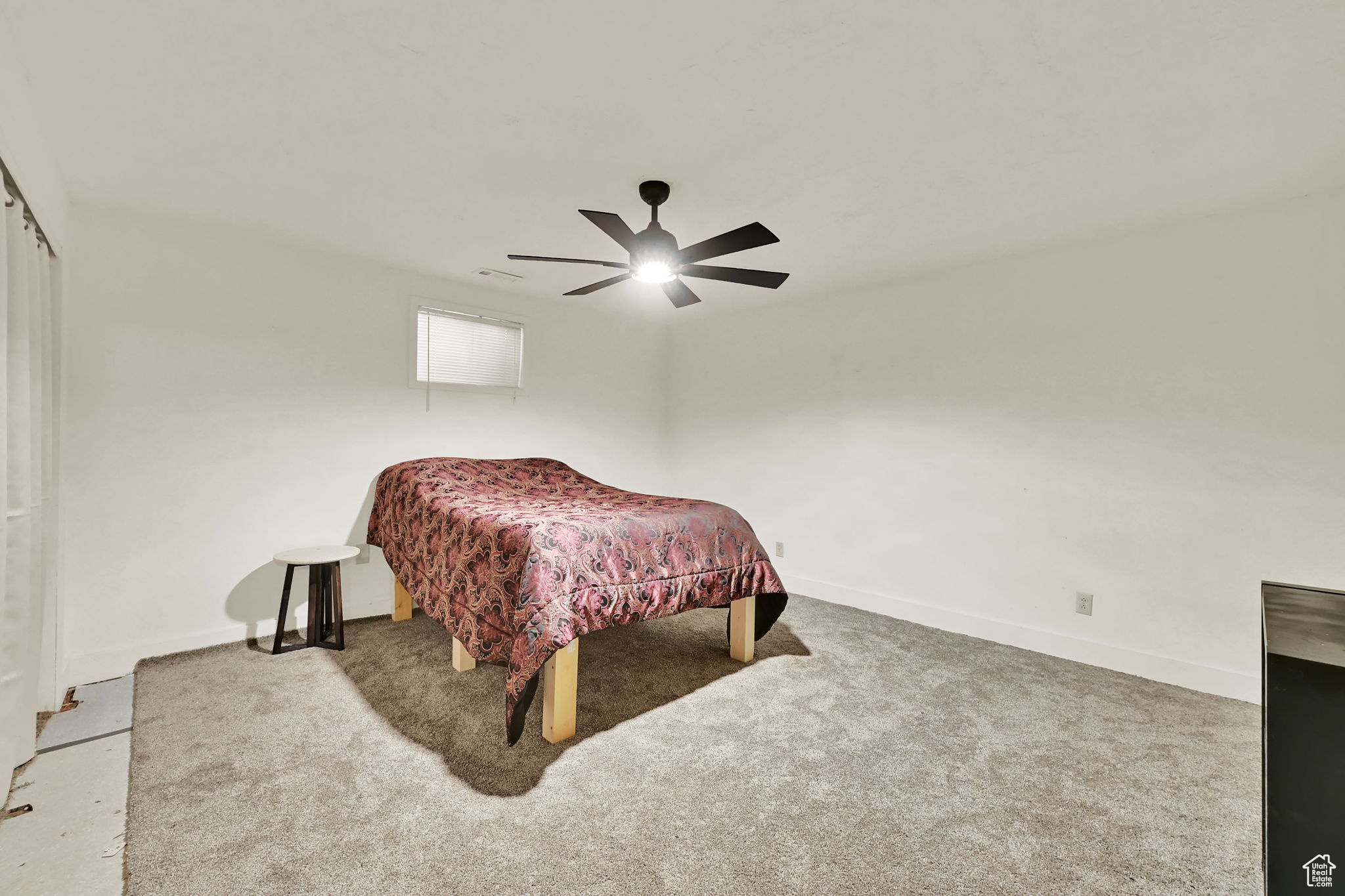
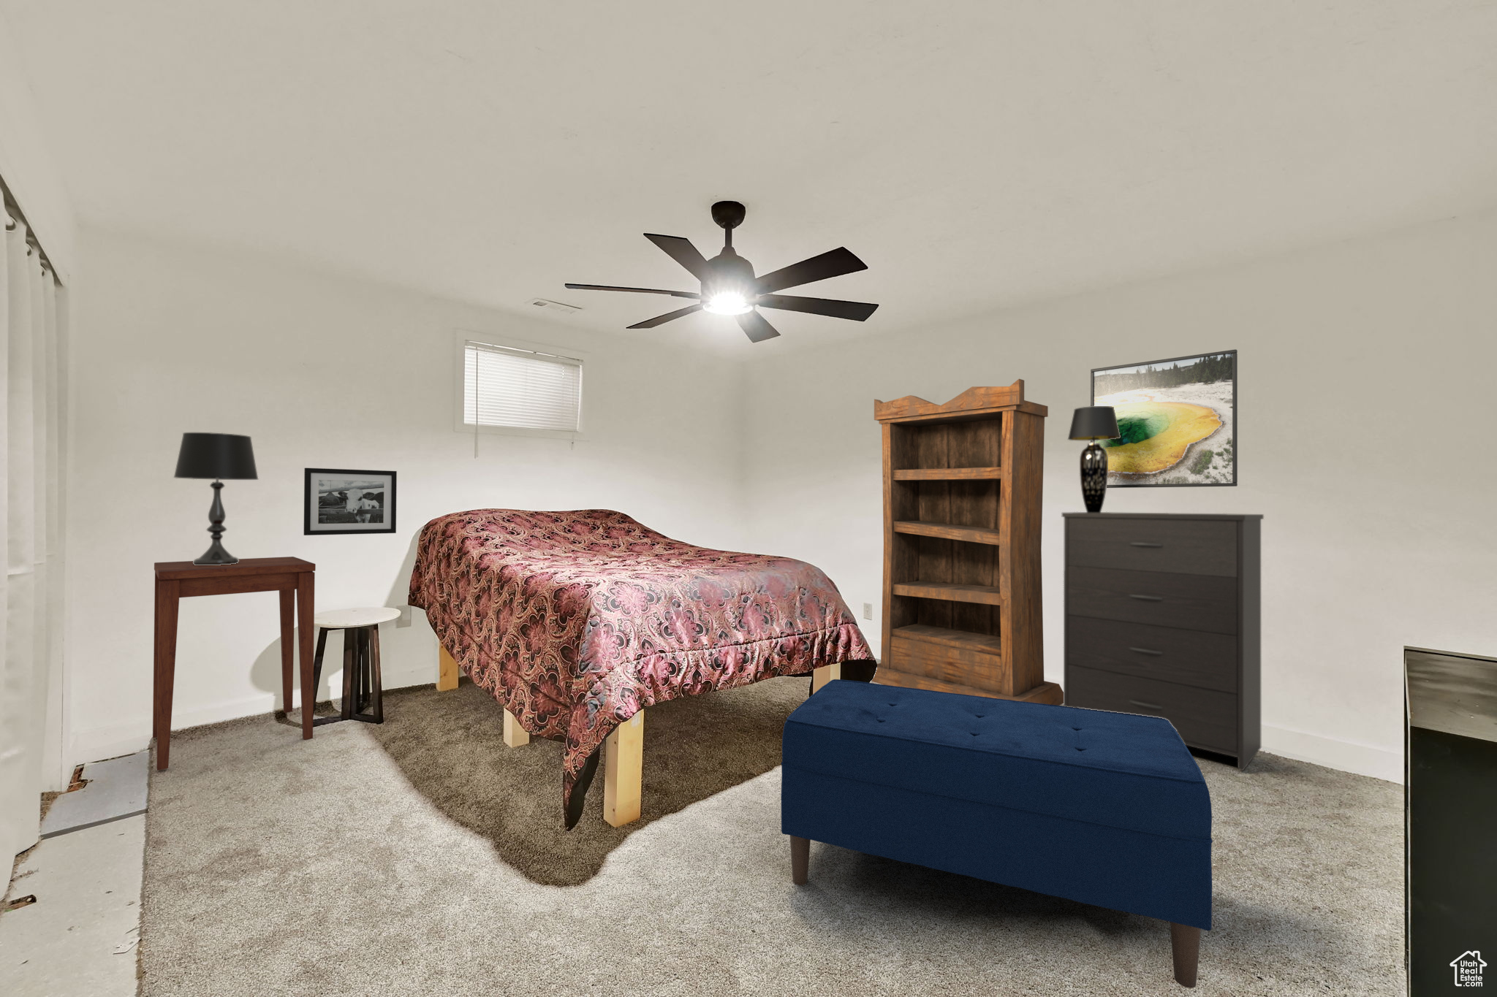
+ bookshelf [871,378,1064,705]
+ table lamp [173,432,259,565]
+ side table [152,556,316,771]
+ bench [780,679,1213,989]
+ dresser [1062,511,1264,771]
+ table lamp [1067,405,1121,513]
+ picture frame [304,467,397,536]
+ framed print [1090,348,1239,488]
